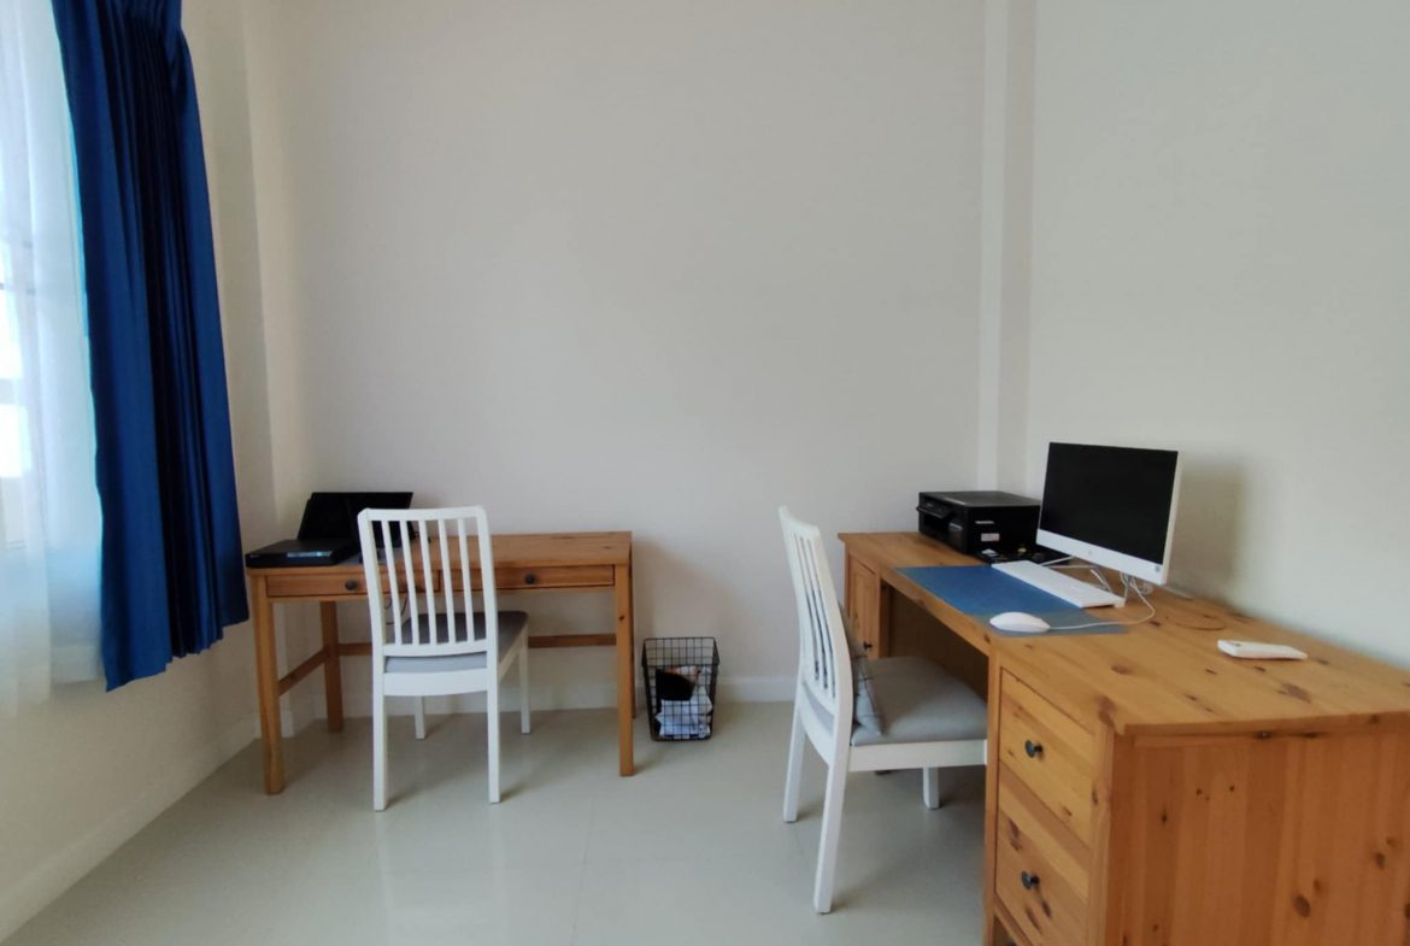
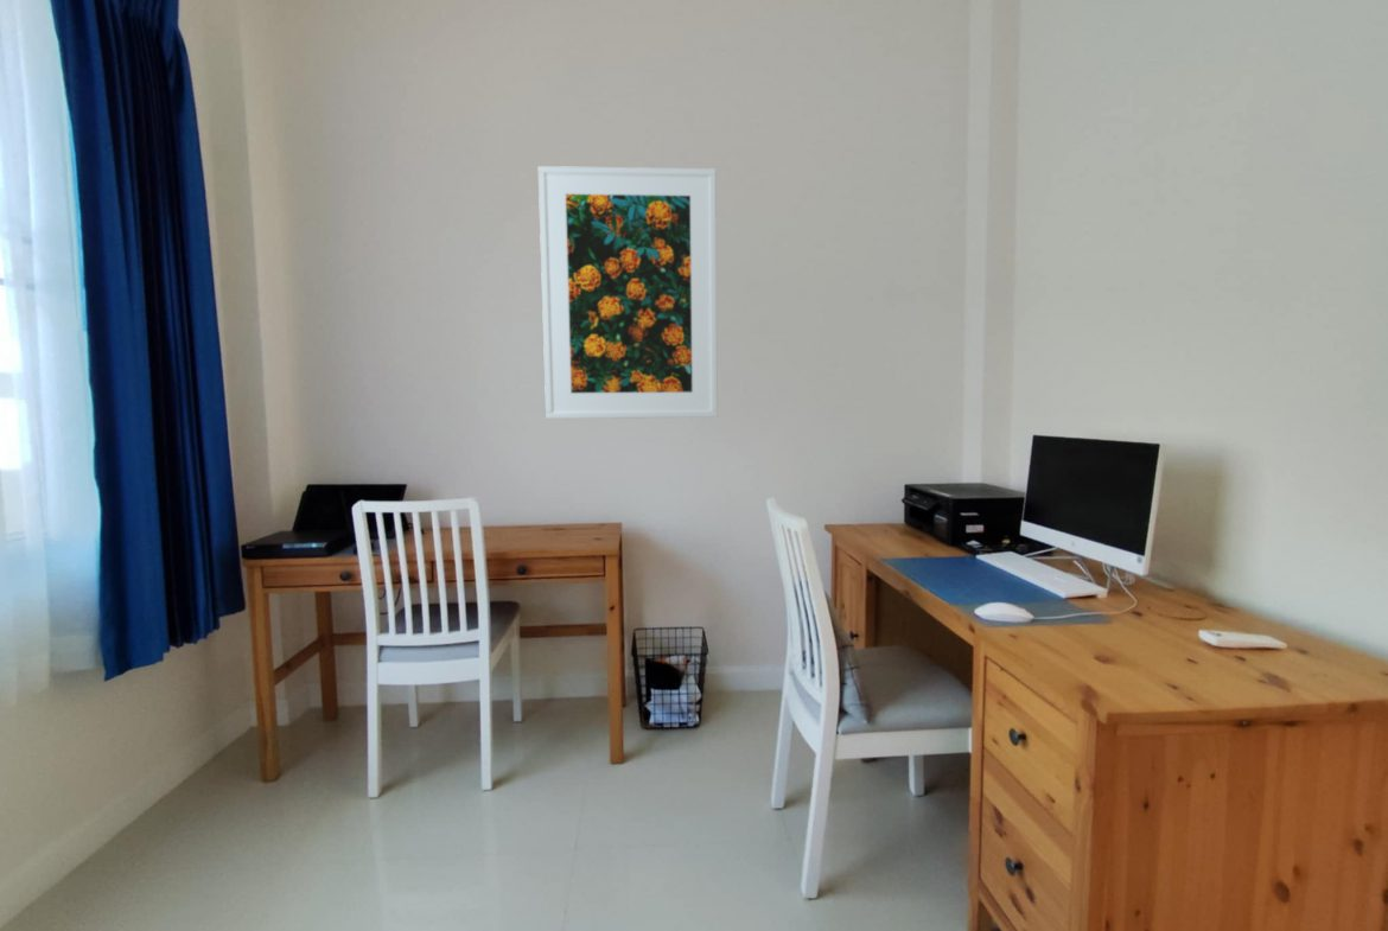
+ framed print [537,165,719,420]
